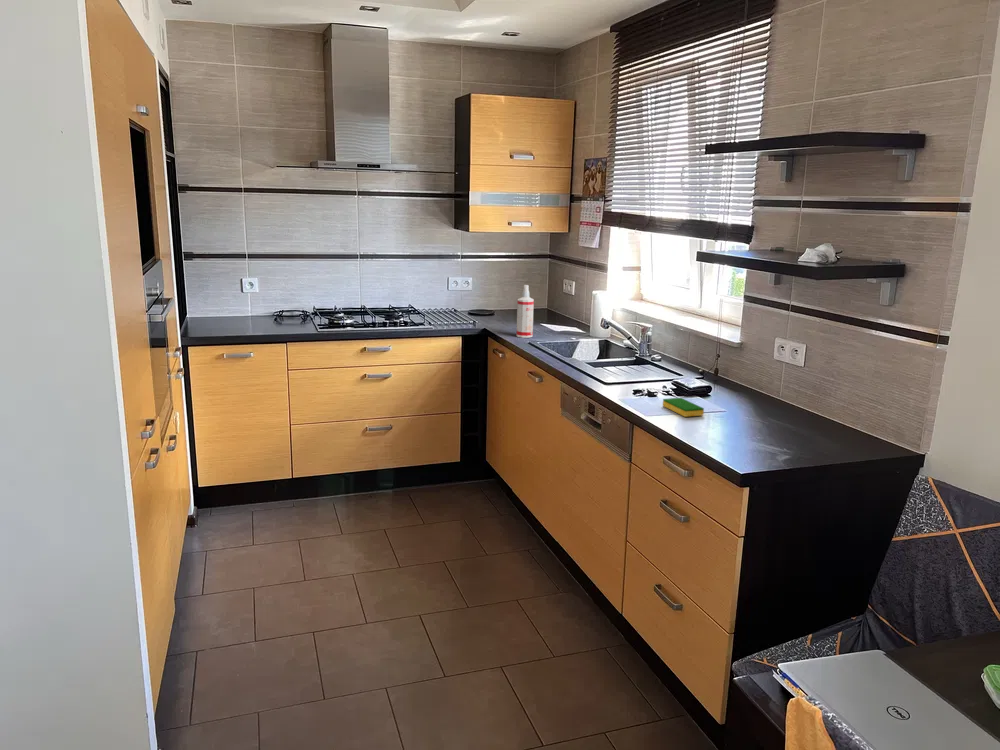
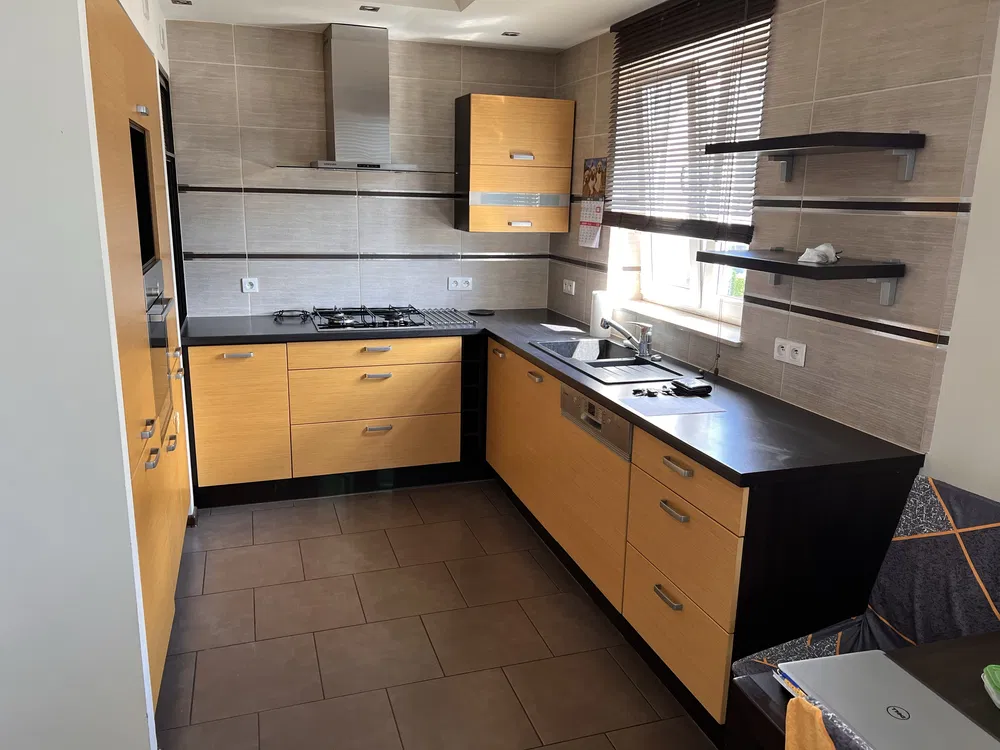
- spray bottle [516,284,535,339]
- dish sponge [662,397,705,418]
